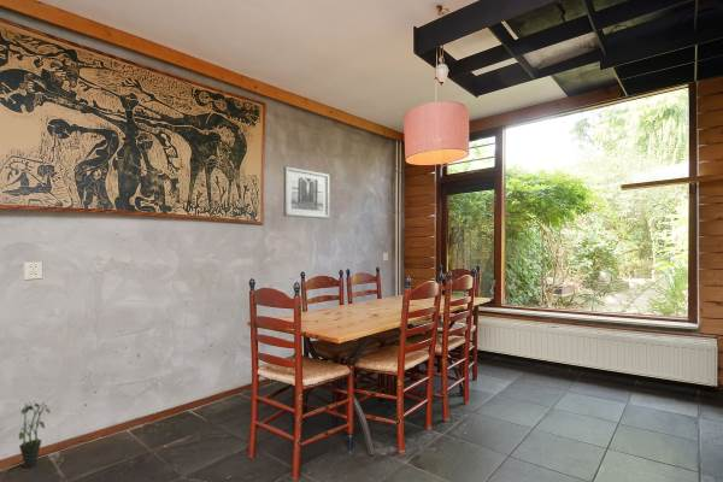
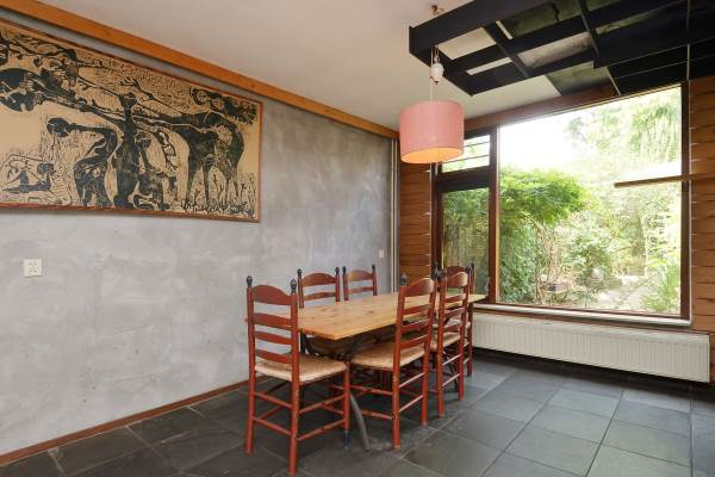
- potted plant [18,400,51,469]
- wall art [283,165,330,221]
